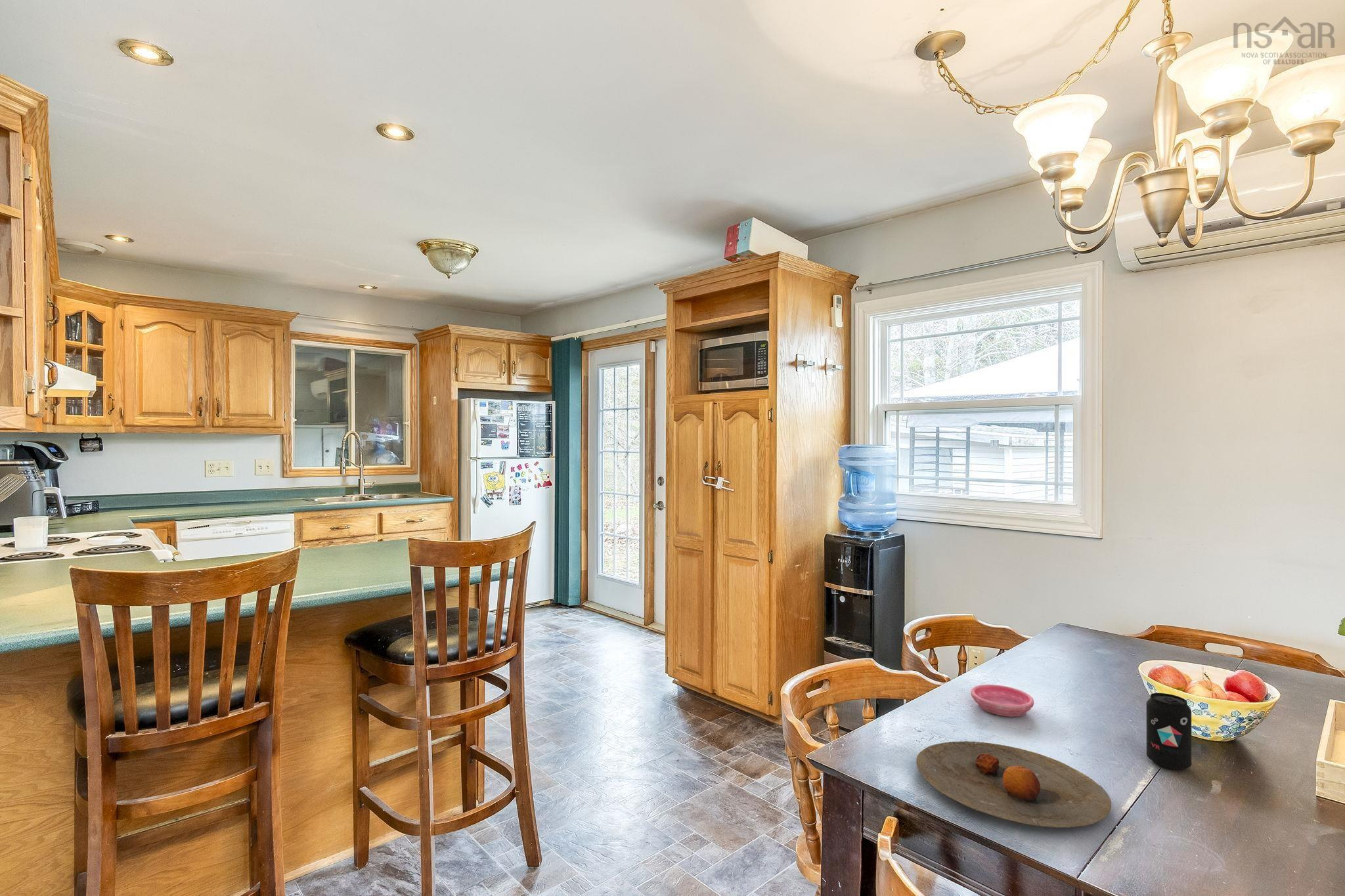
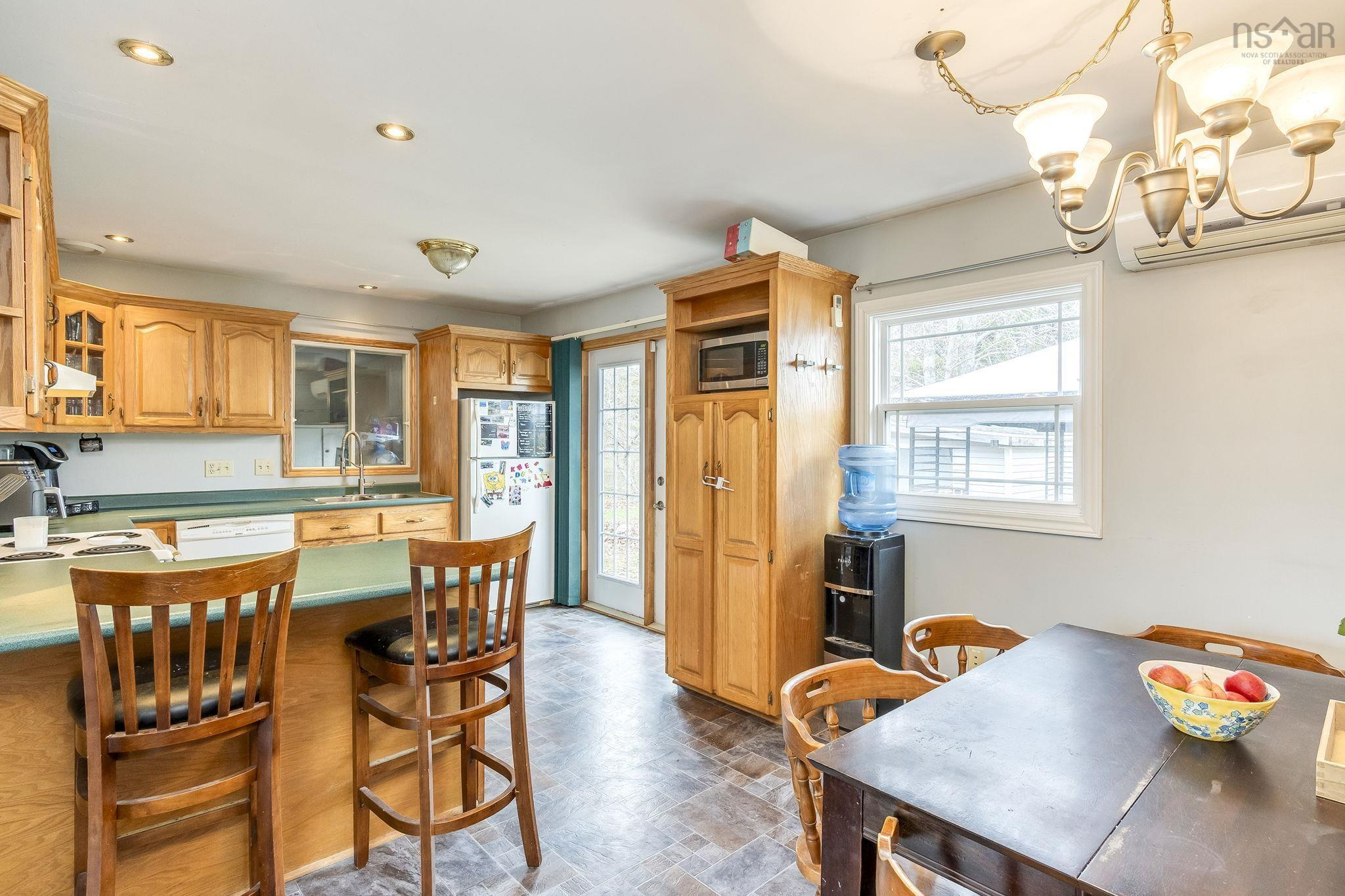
- plate [915,740,1112,828]
- saucer [970,684,1034,717]
- beverage can [1146,693,1192,771]
